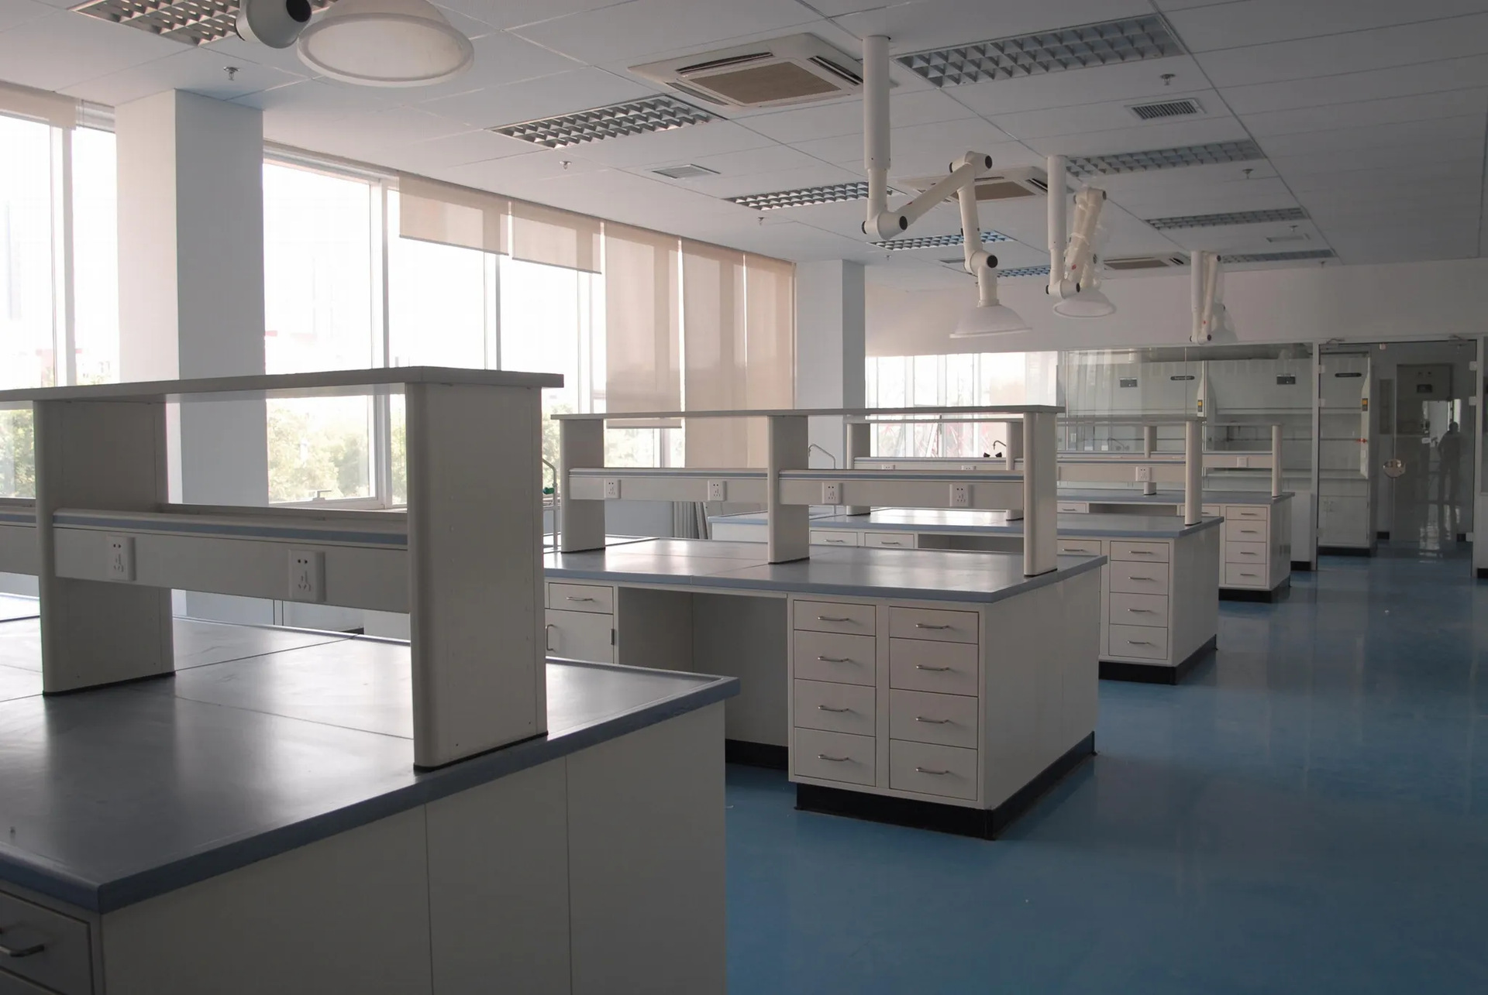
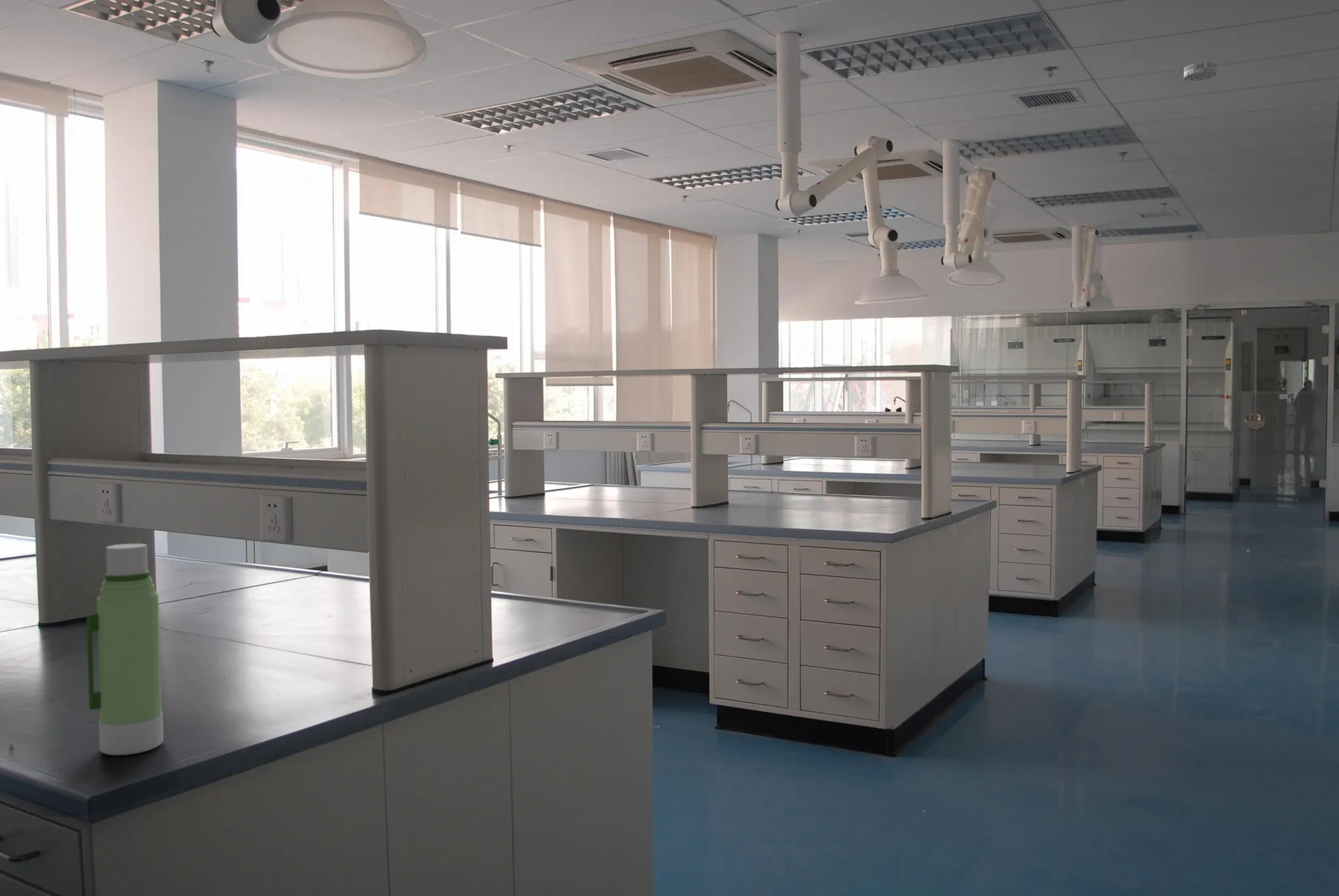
+ water bottle [86,543,164,756]
+ smoke detector [1183,61,1218,82]
